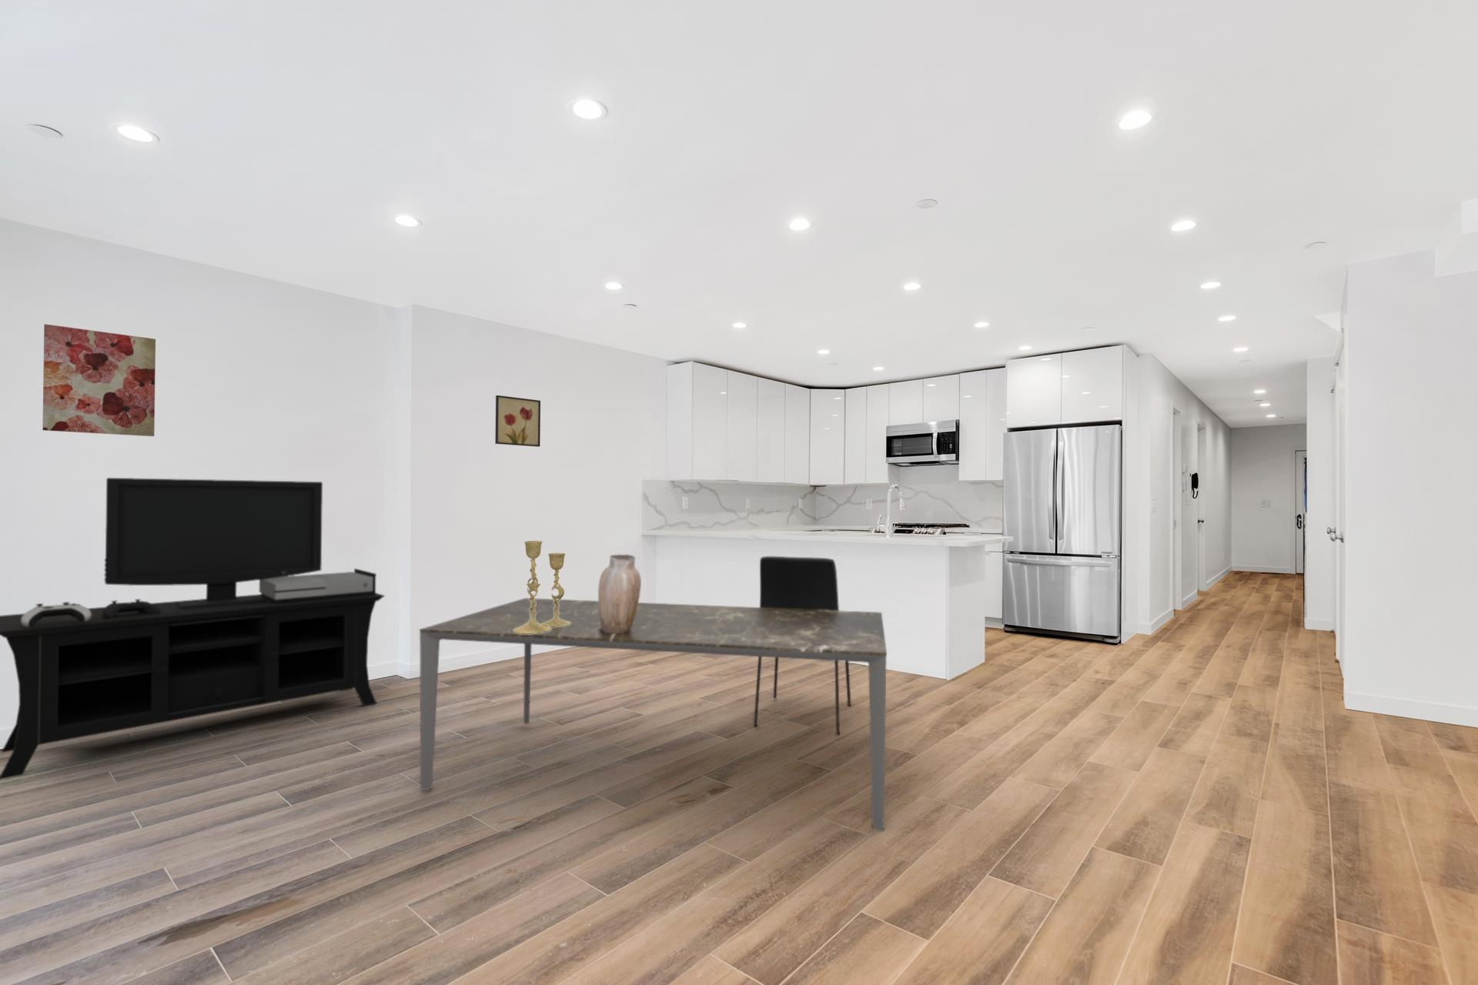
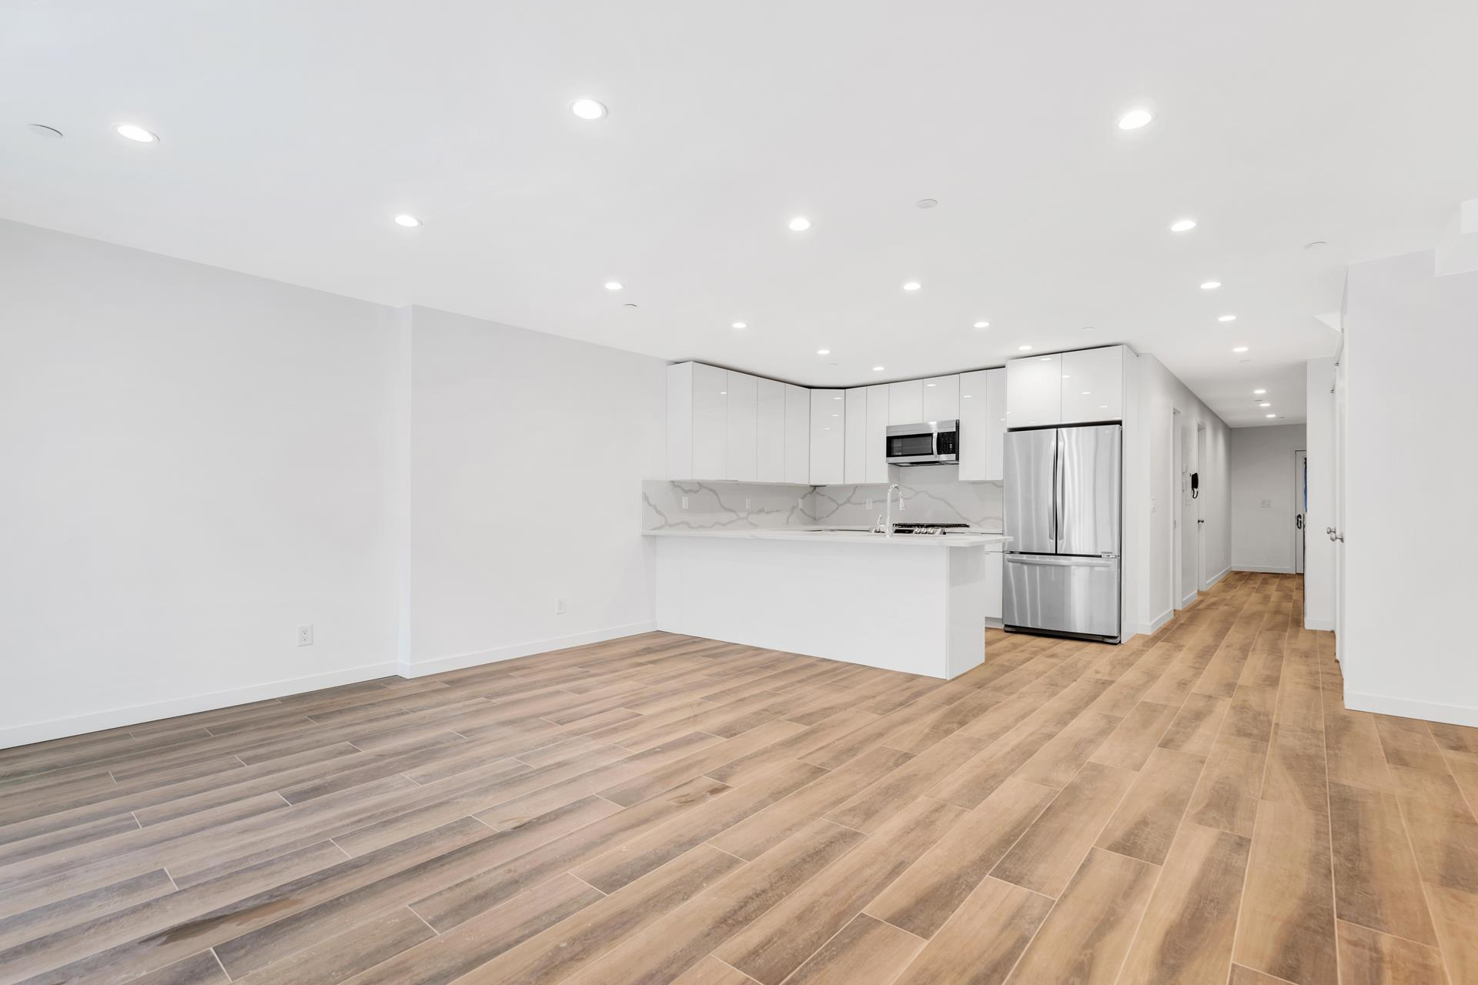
- dining table [419,597,887,832]
- chair [753,555,852,735]
- wall art [42,323,156,438]
- media console [0,477,386,781]
- wall art [494,395,541,447]
- candlestick [514,540,571,634]
- vase [597,553,642,634]
